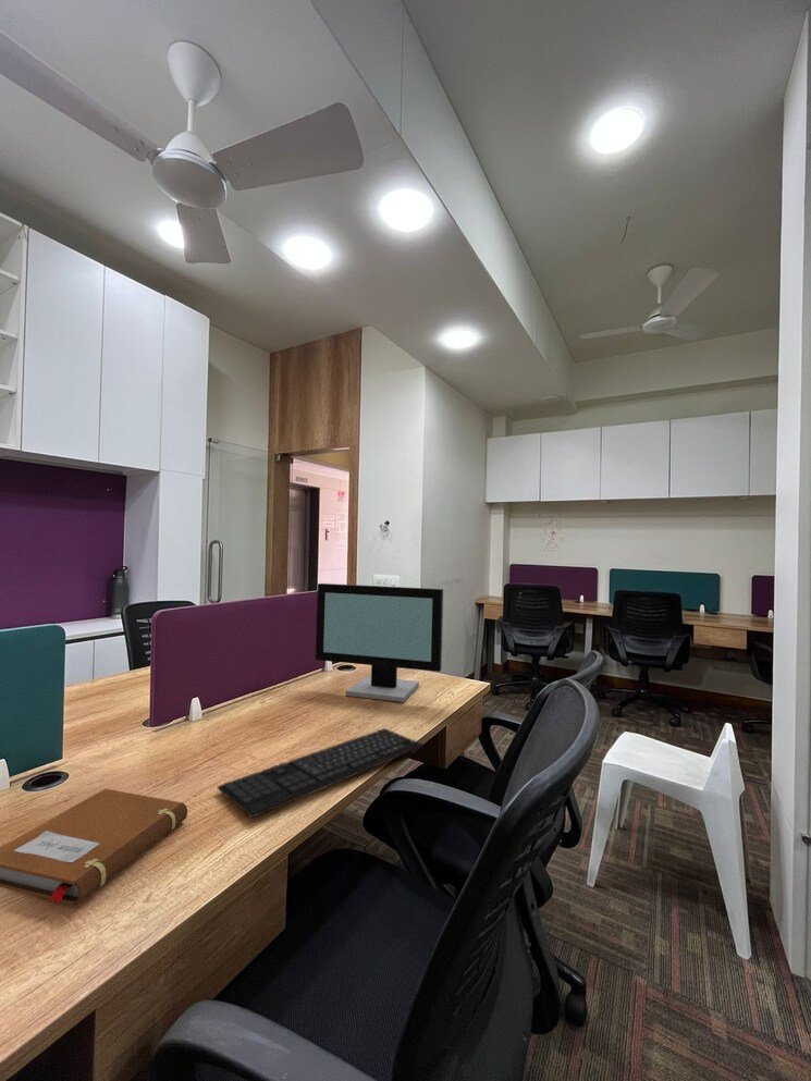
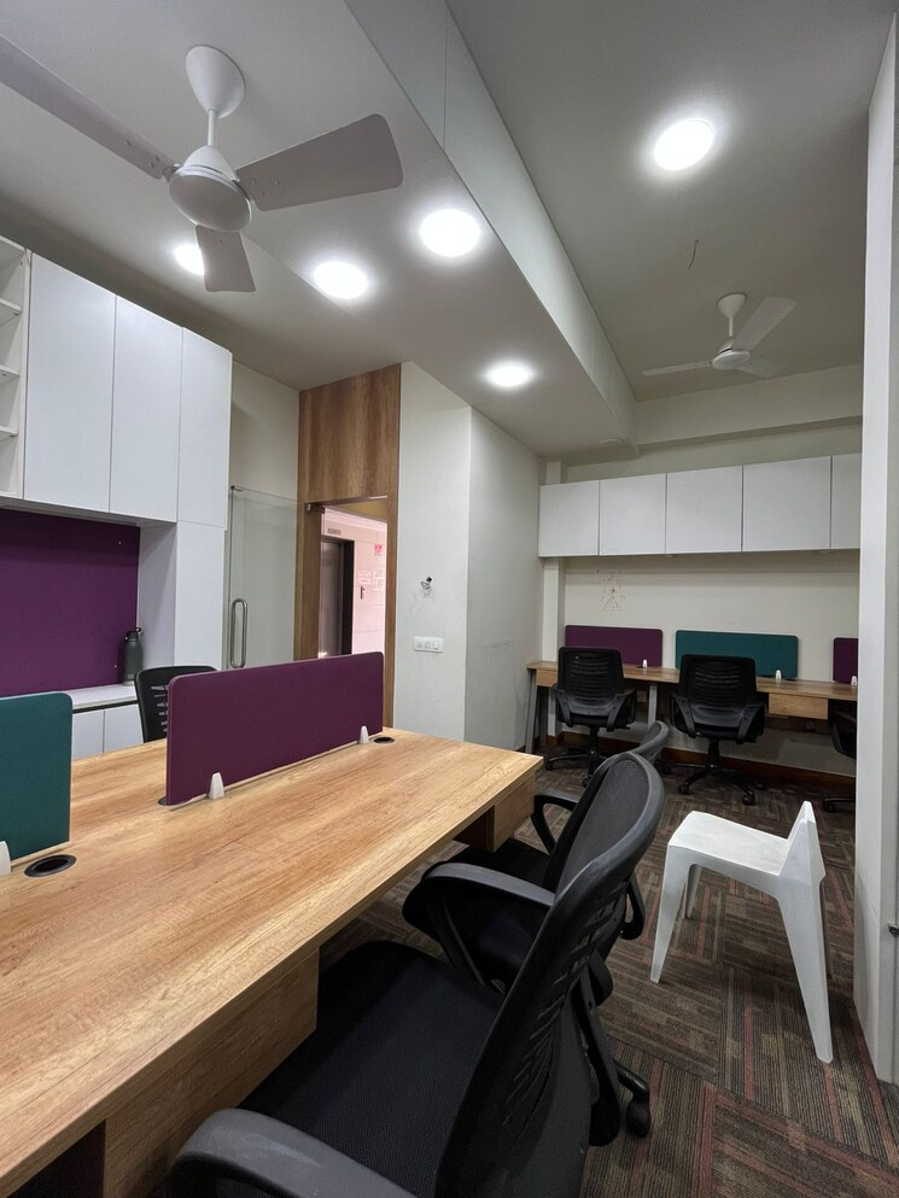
- computer monitor [315,582,444,703]
- notebook [0,787,188,906]
- keyboard [217,727,425,819]
